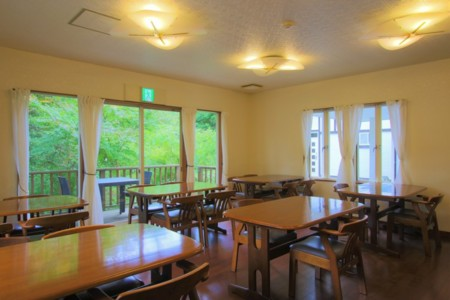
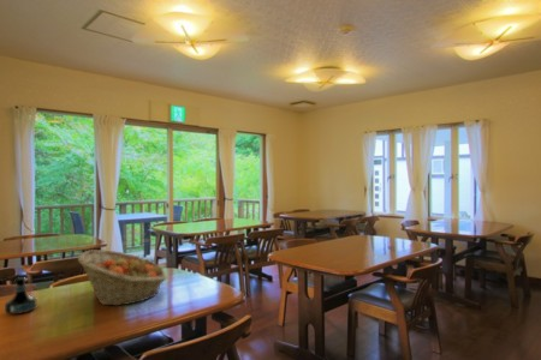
+ tequila bottle [4,276,37,316]
+ fruit basket [77,248,168,307]
